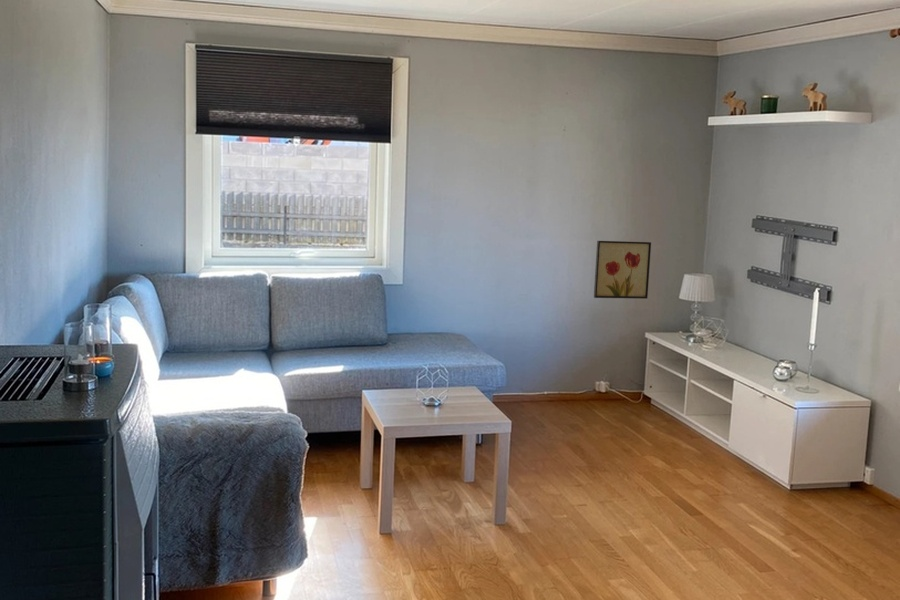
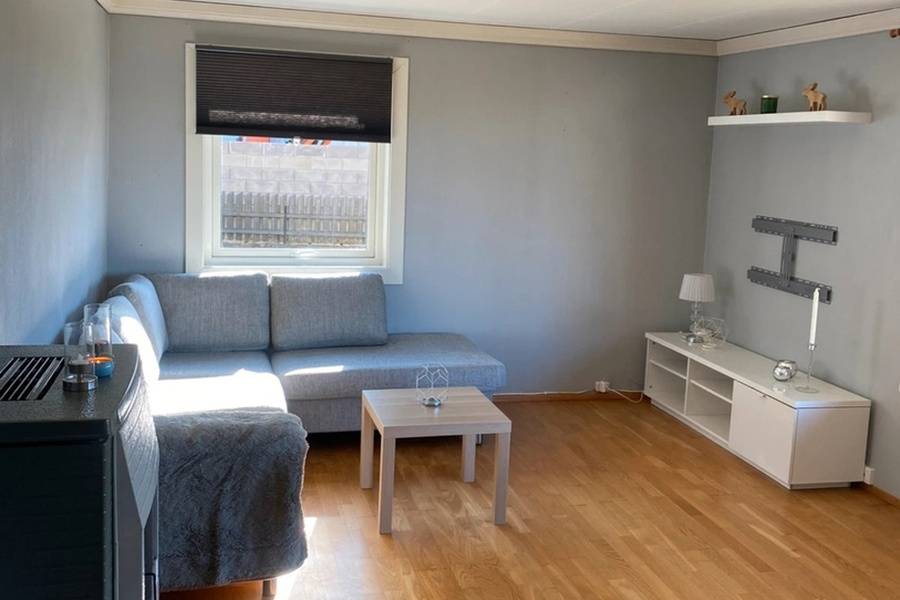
- wall art [593,240,652,300]
